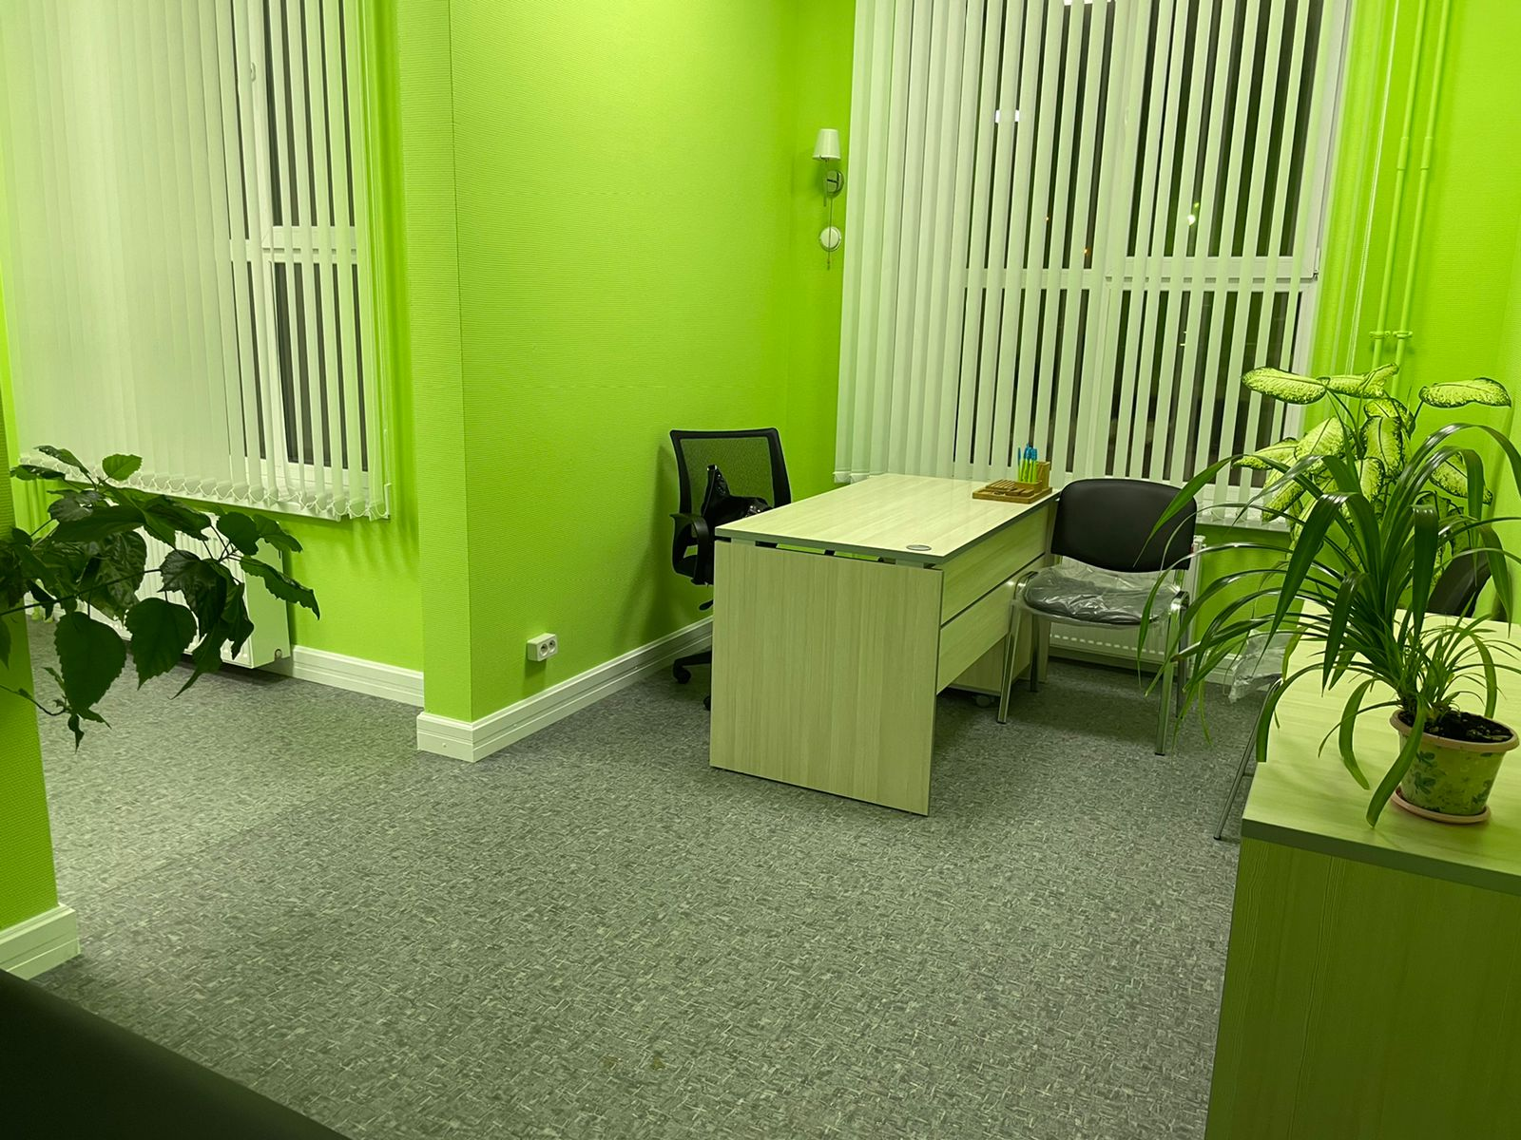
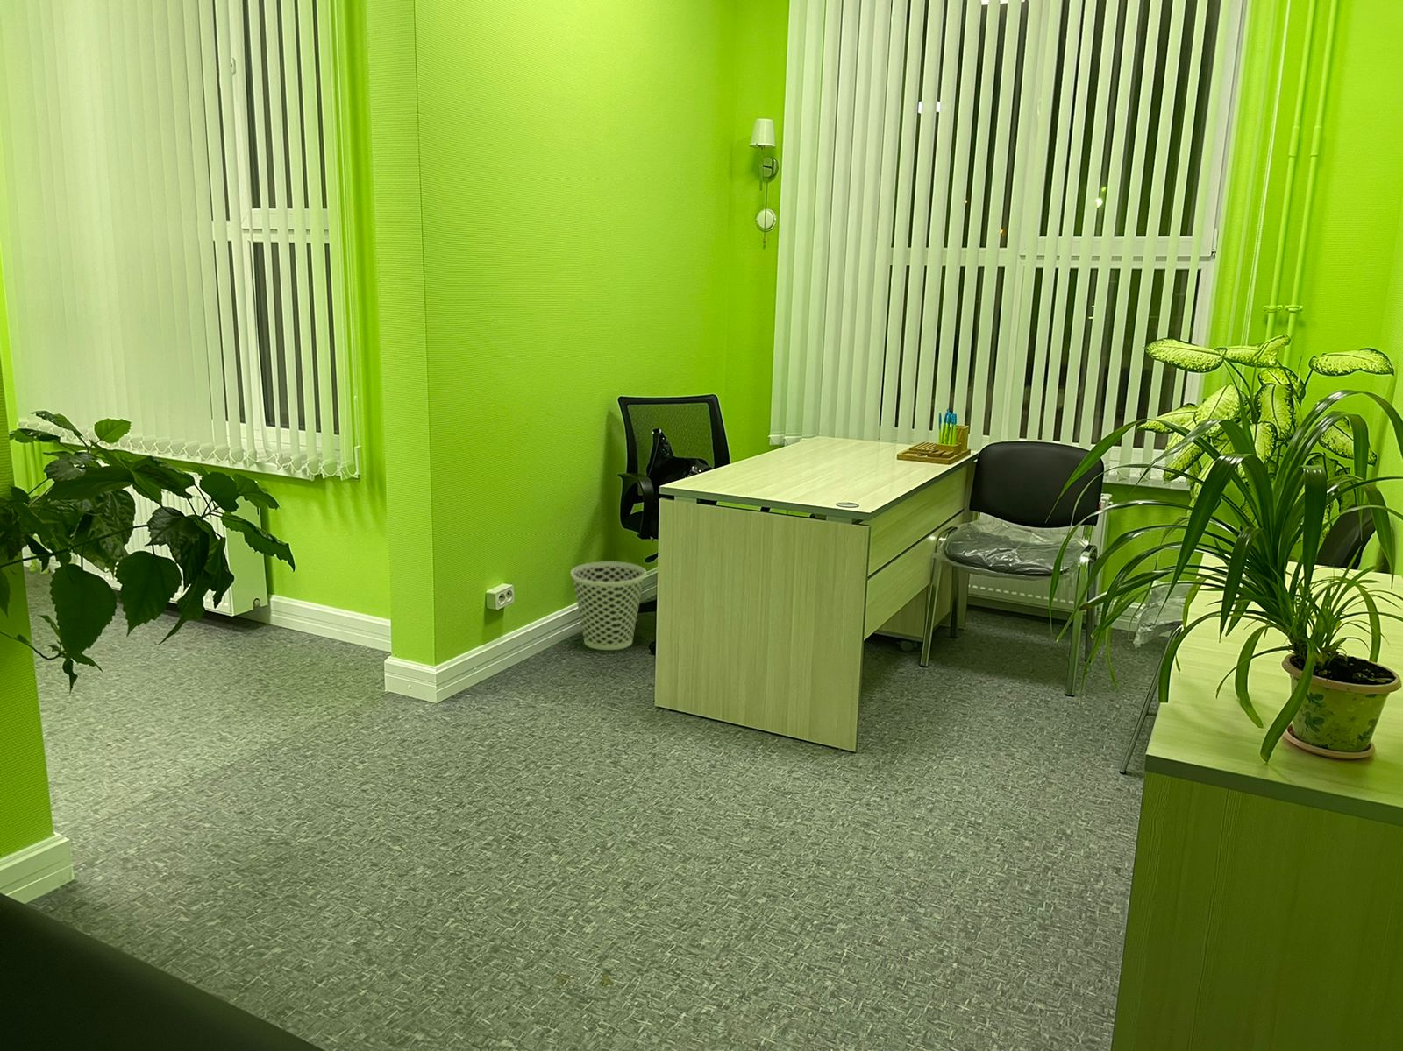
+ wastebasket [570,561,647,650]
